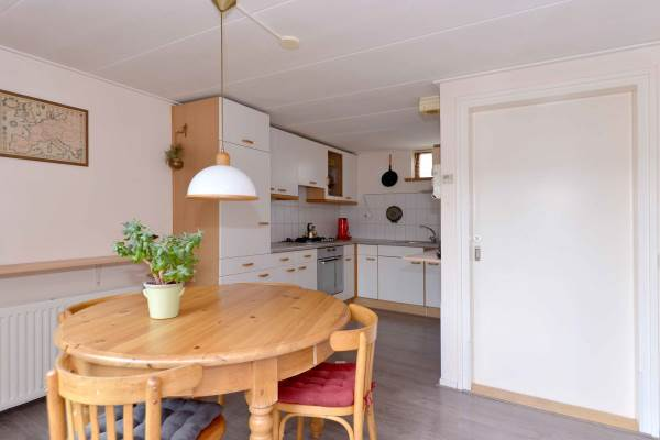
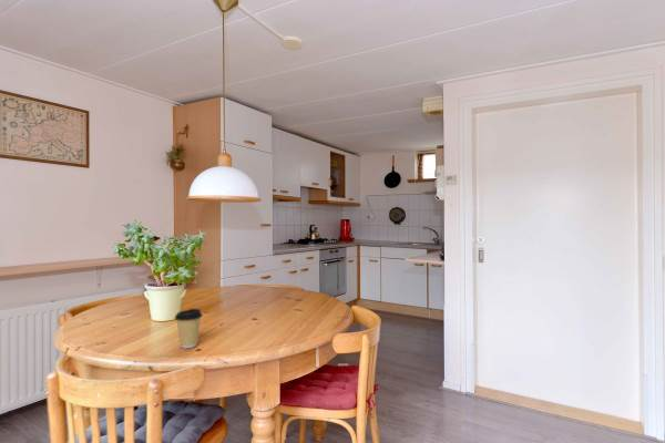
+ coffee cup [174,308,204,349]
